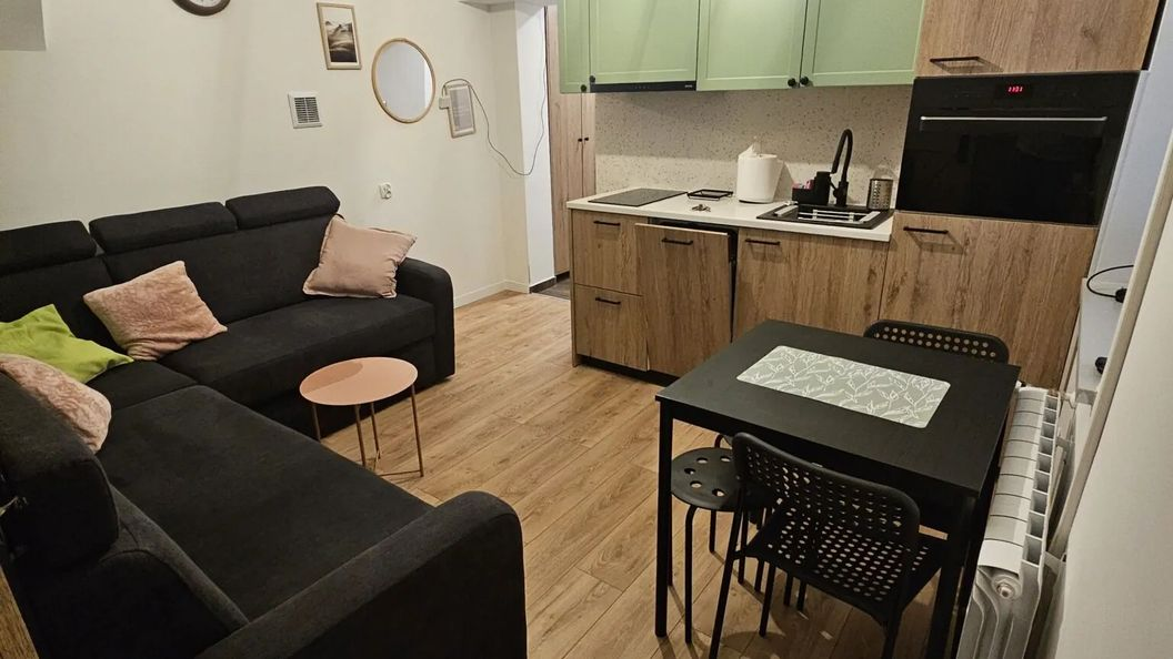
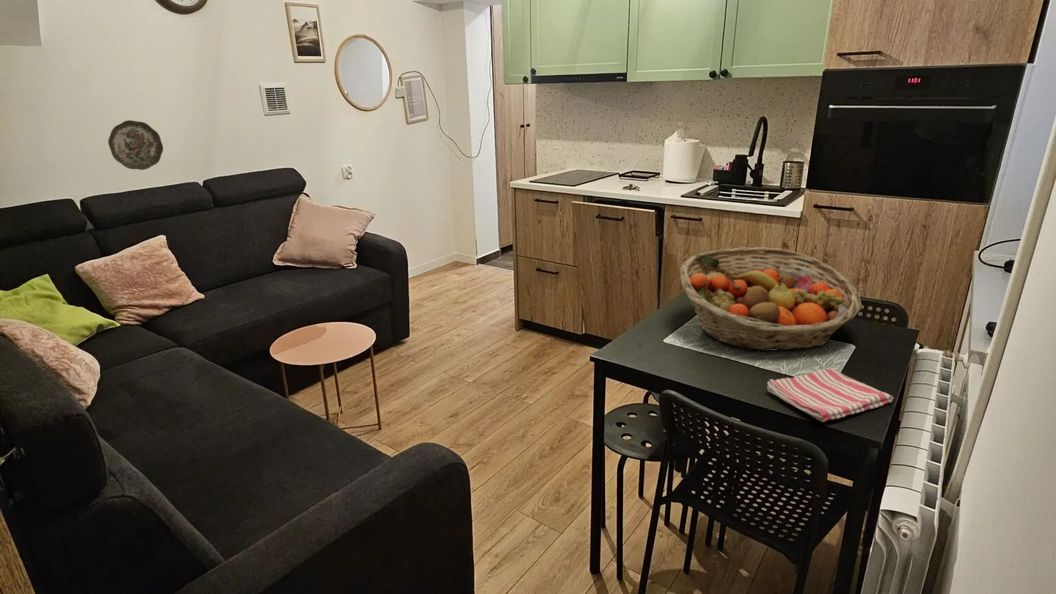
+ decorative plate [107,119,164,171]
+ fruit basket [679,246,862,352]
+ dish towel [766,368,894,423]
